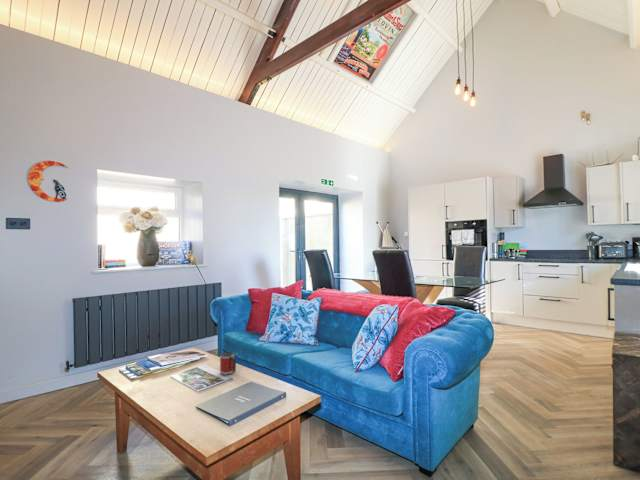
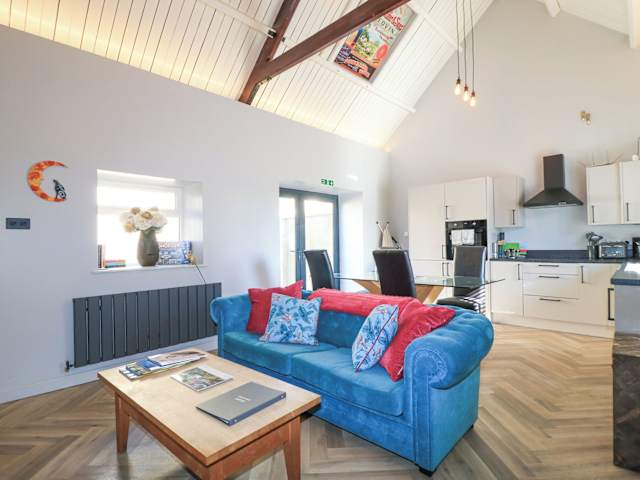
- mug [219,352,237,376]
